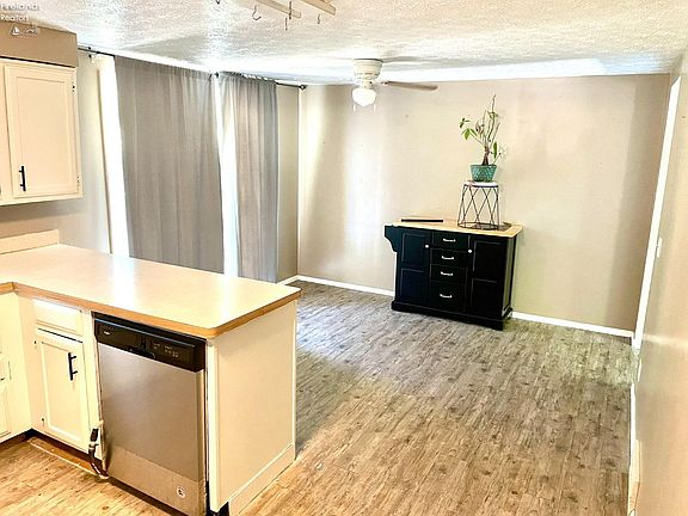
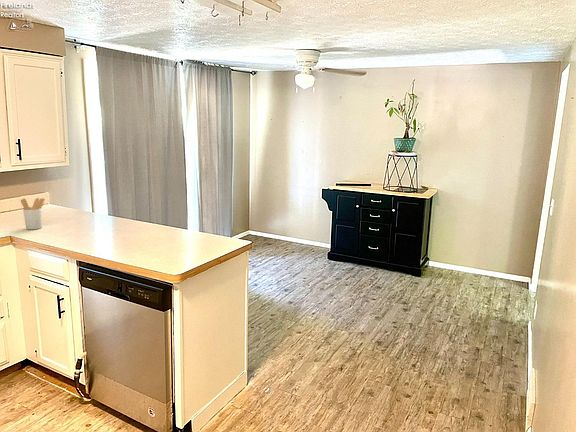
+ utensil holder [20,197,46,230]
